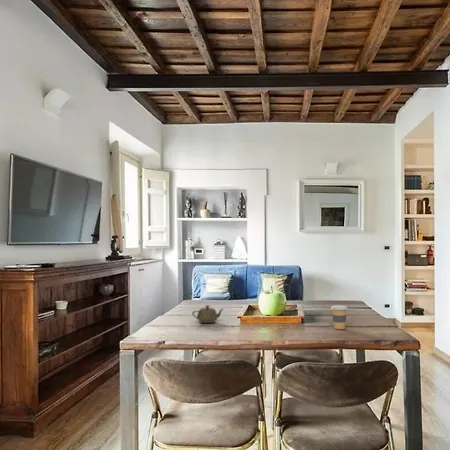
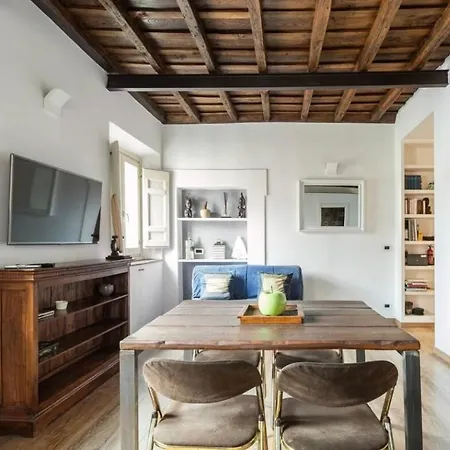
- coffee cup [330,304,349,330]
- teapot [191,304,224,324]
